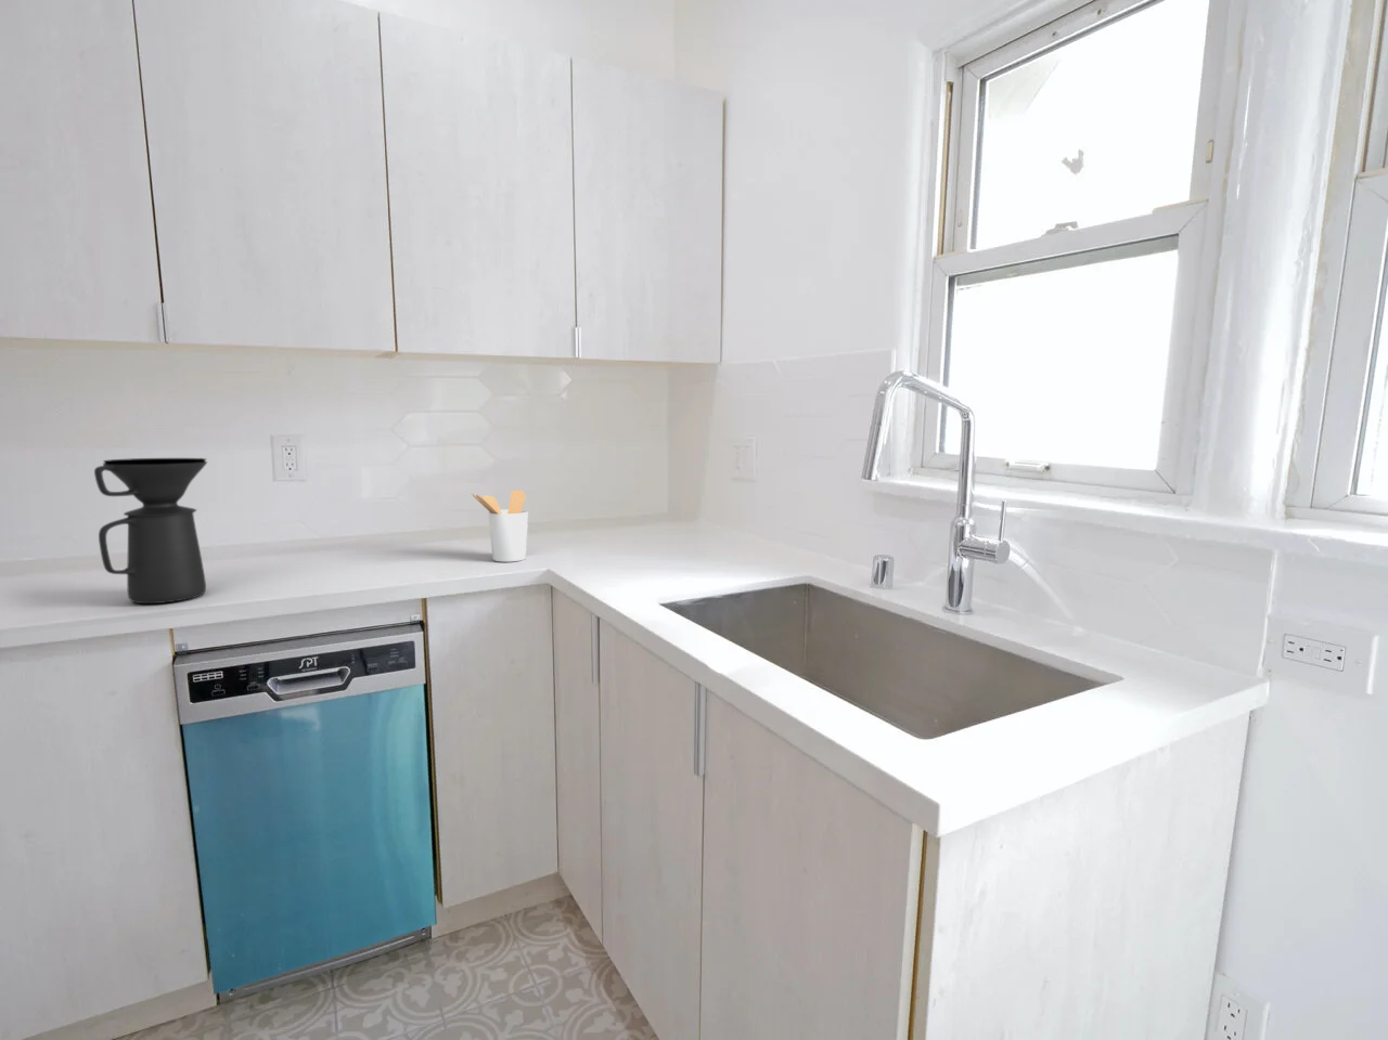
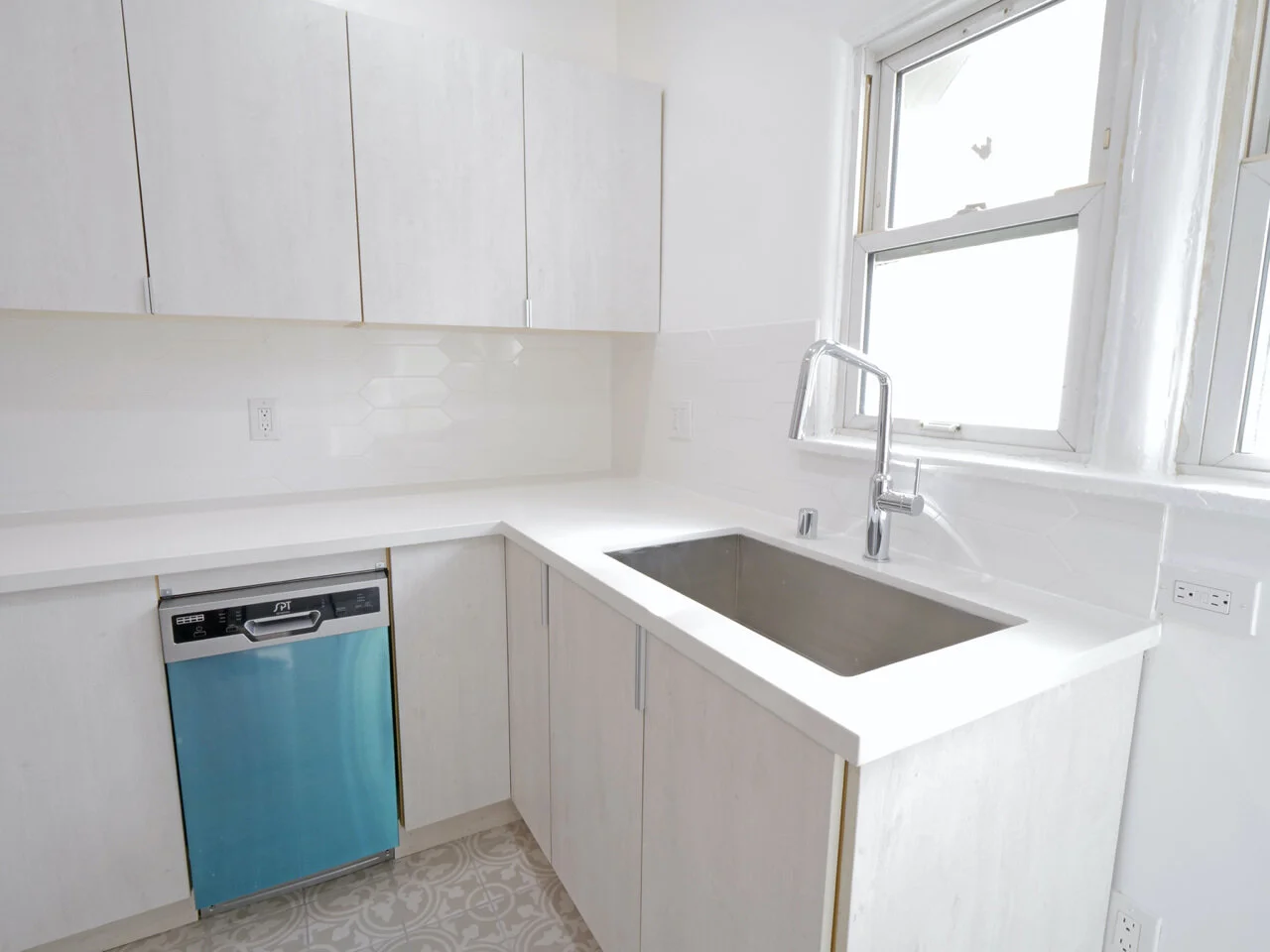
- coffee maker [93,457,209,604]
- utensil holder [471,488,529,564]
